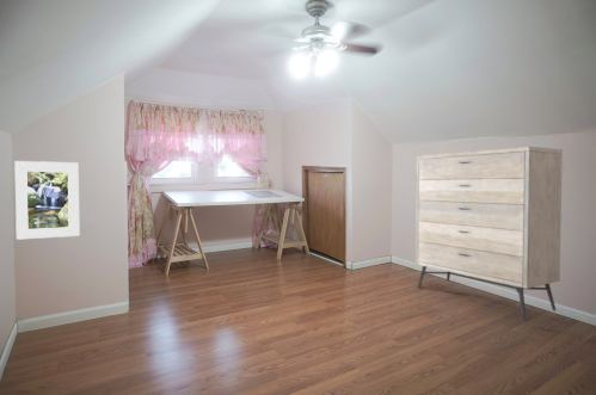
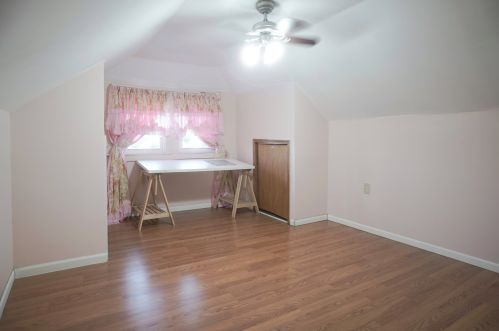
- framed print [14,160,81,241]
- dresser [414,146,564,321]
